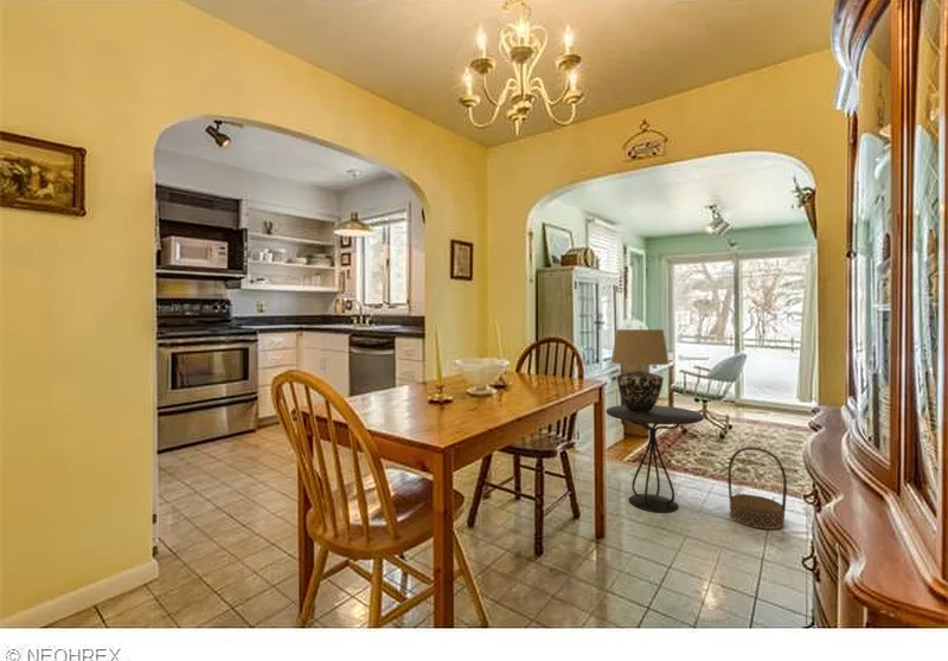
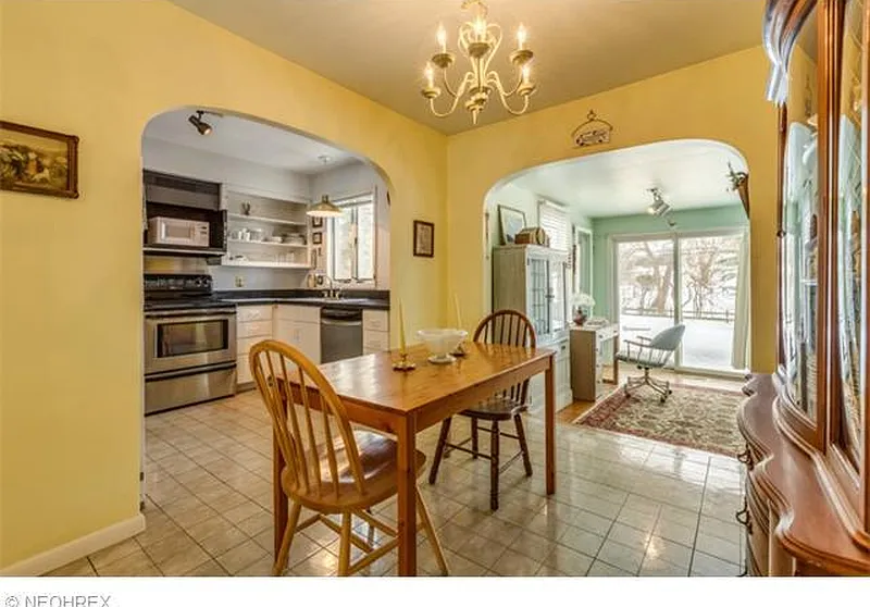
- table lamp [610,328,671,413]
- side table [606,404,705,513]
- basket [726,445,788,531]
